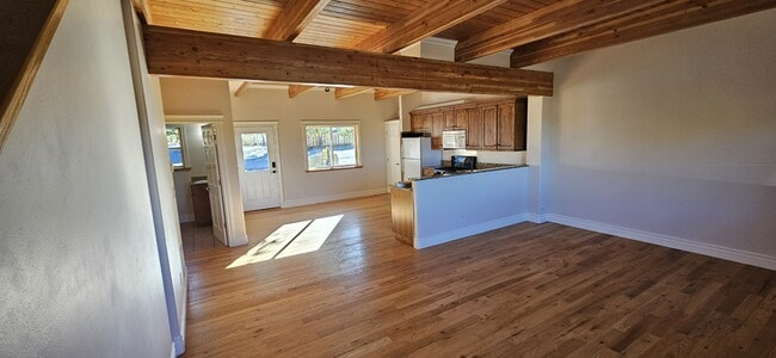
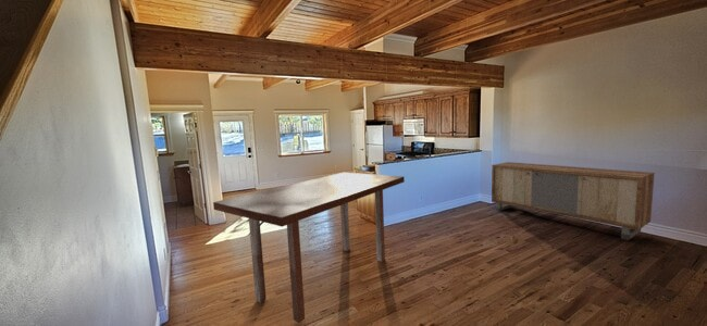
+ dining table [212,172,406,324]
+ sideboard [491,161,656,241]
